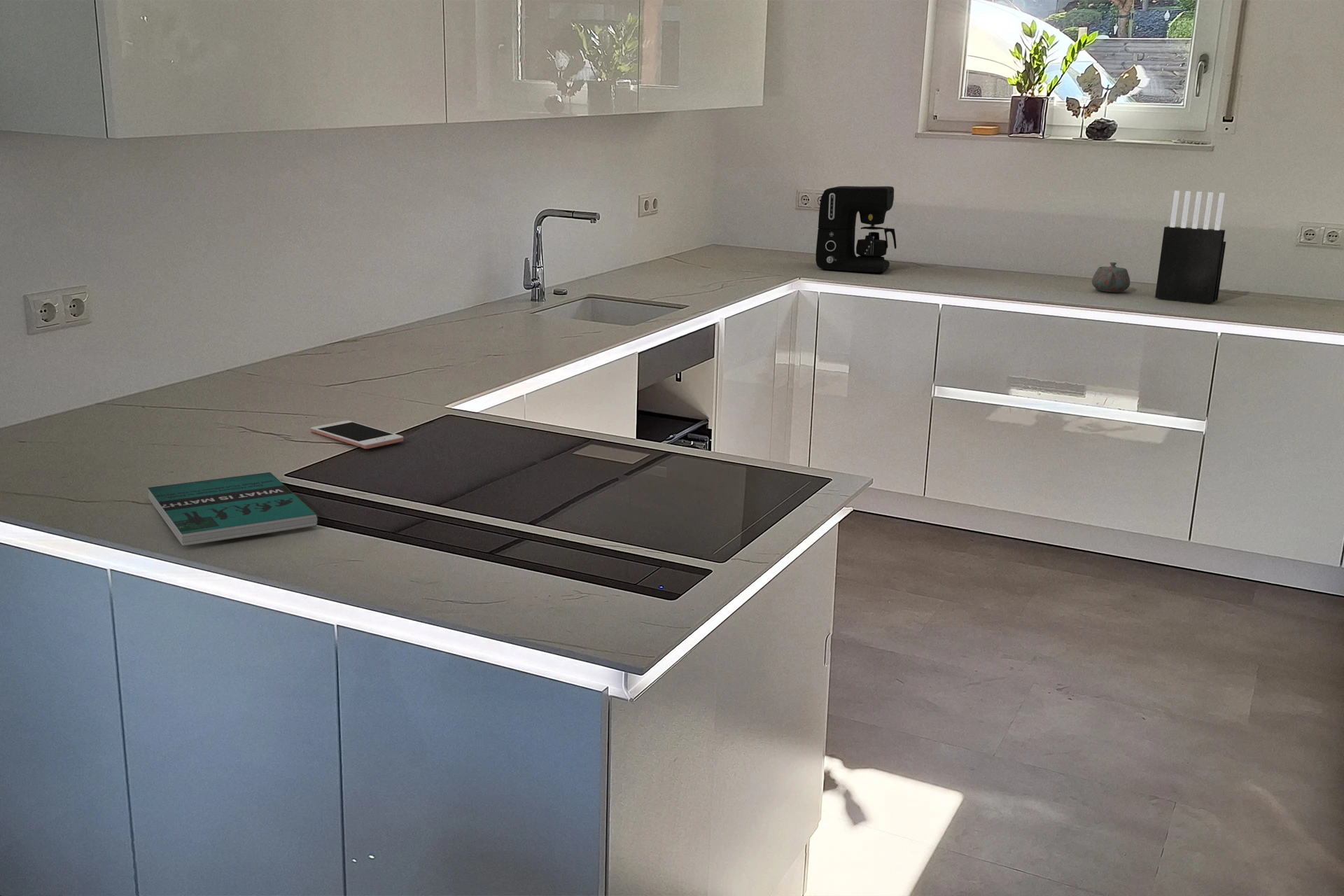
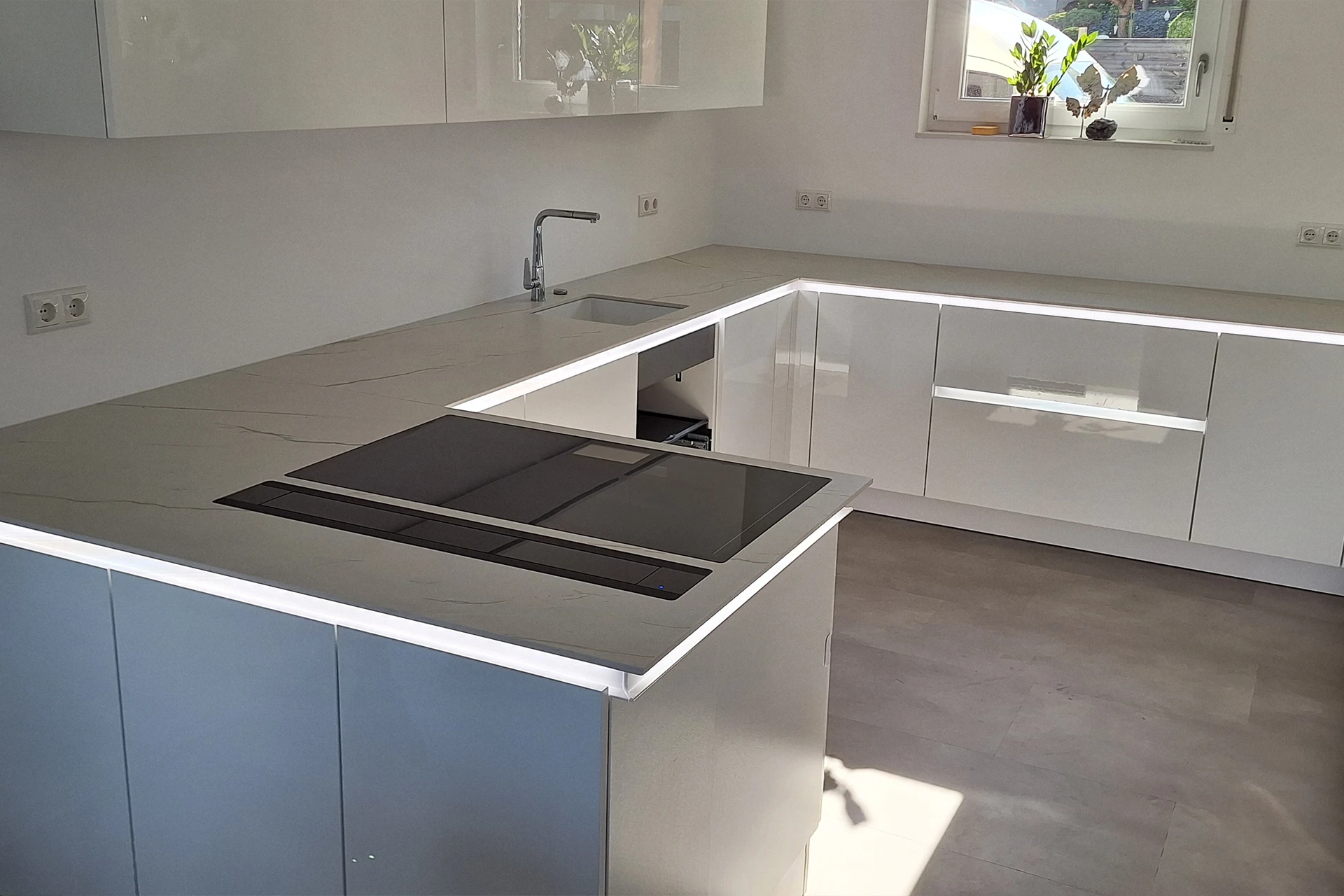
- cell phone [310,420,404,449]
- coffee maker [815,186,897,273]
- book [148,472,318,547]
- knife block [1154,190,1226,304]
- teapot [1091,262,1131,293]
